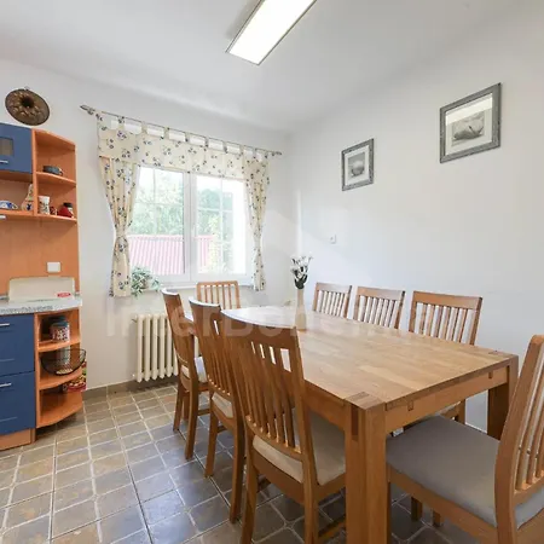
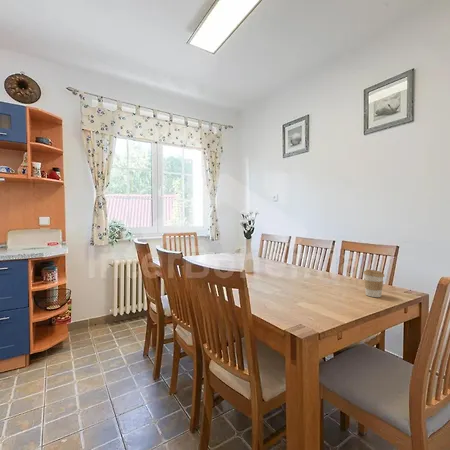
+ coffee cup [363,269,385,298]
